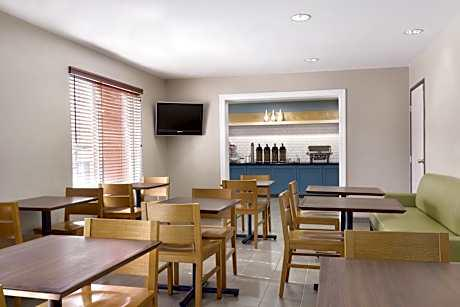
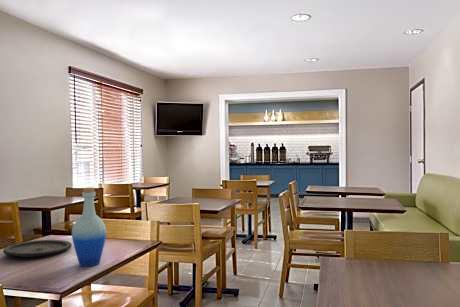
+ plate [2,239,73,258]
+ bottle [71,186,107,267]
